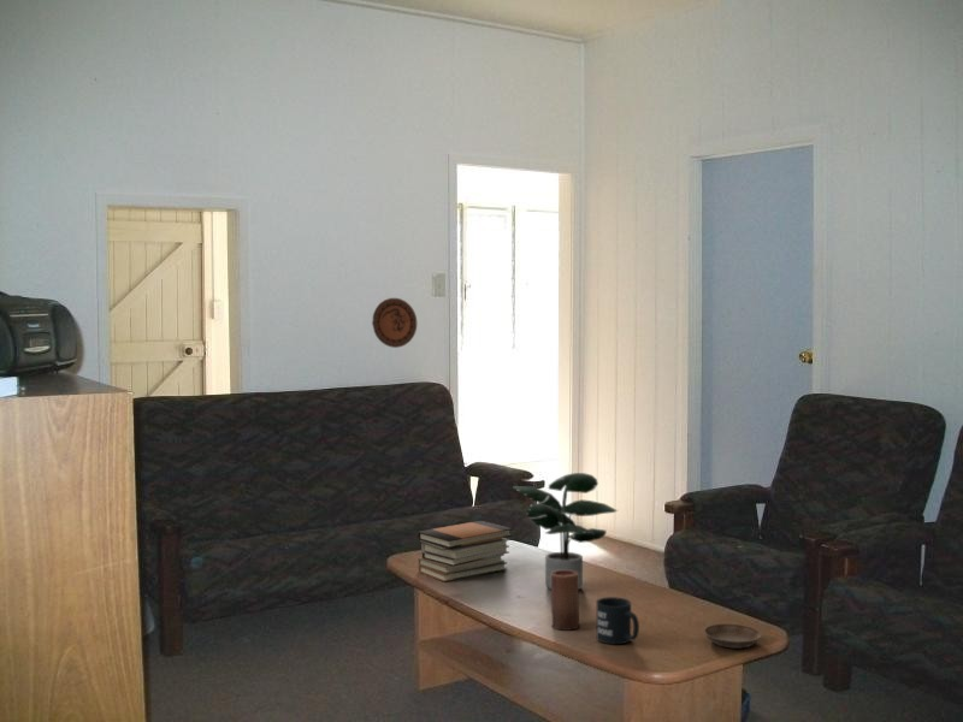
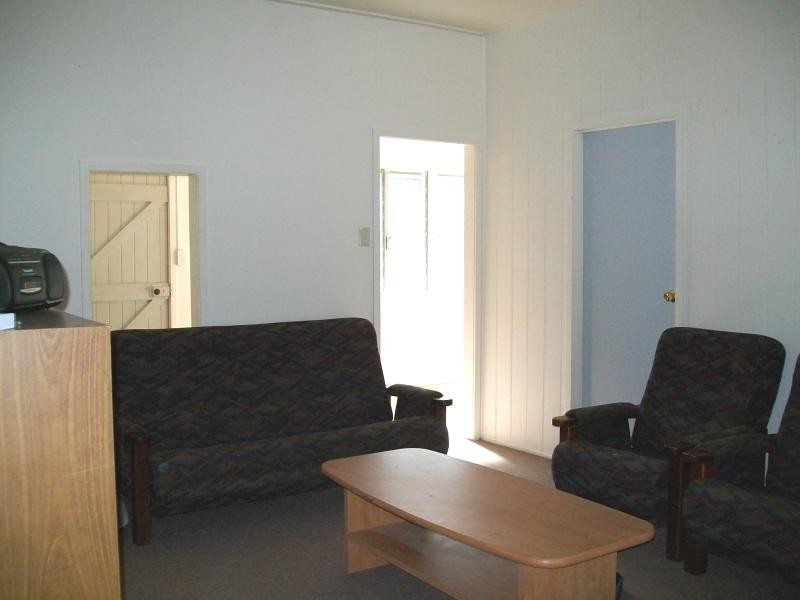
- candle [550,570,580,632]
- mug [595,596,640,645]
- decorative plate [371,297,418,349]
- book stack [416,520,514,582]
- potted plant [513,472,620,591]
- saucer [703,622,763,650]
